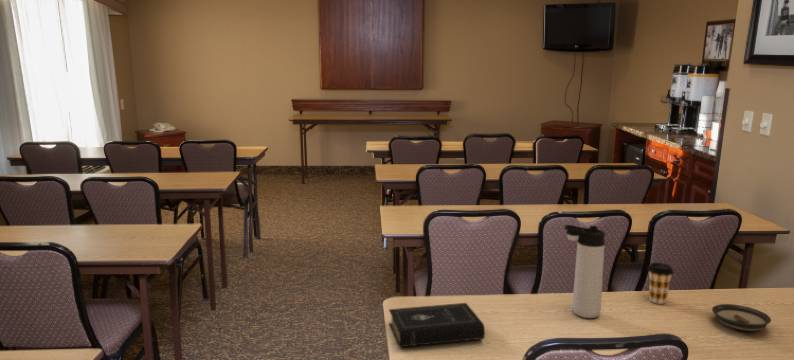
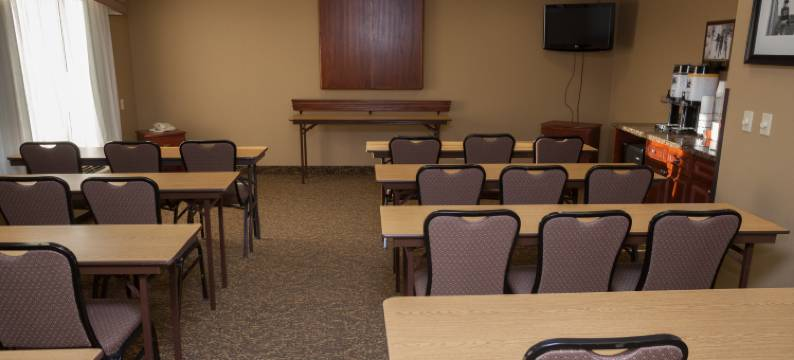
- saucer [711,303,772,332]
- coffee cup [646,262,675,305]
- thermos bottle [563,224,606,319]
- book [388,302,486,348]
